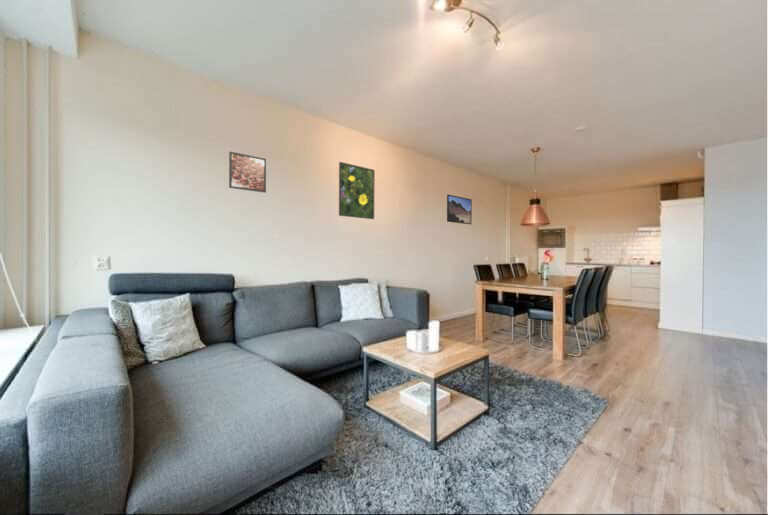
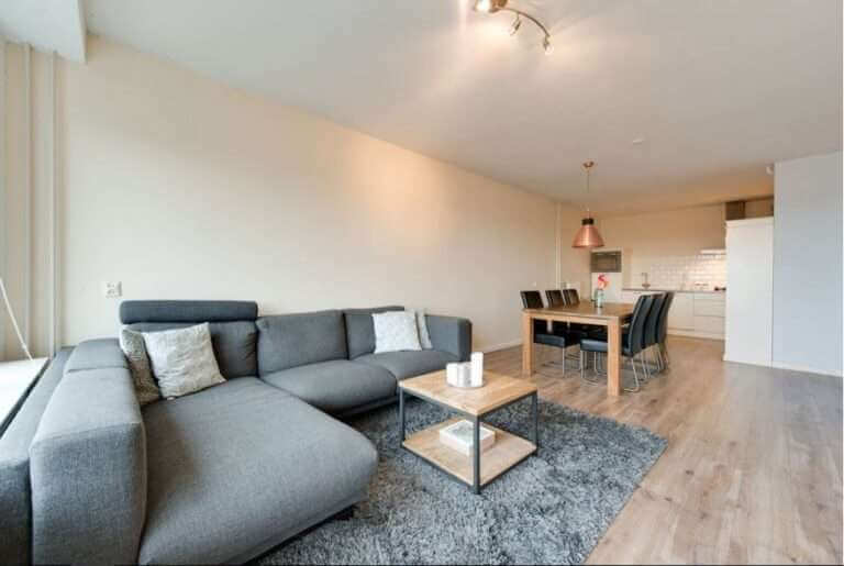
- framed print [446,194,473,225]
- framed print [338,161,376,220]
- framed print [228,150,267,194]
